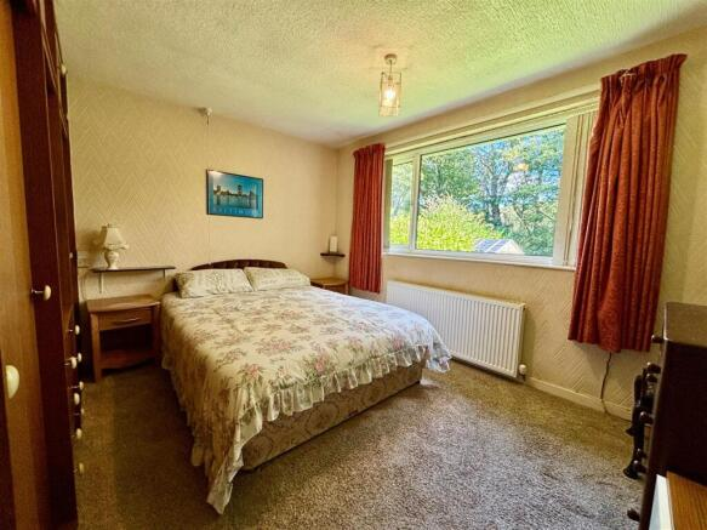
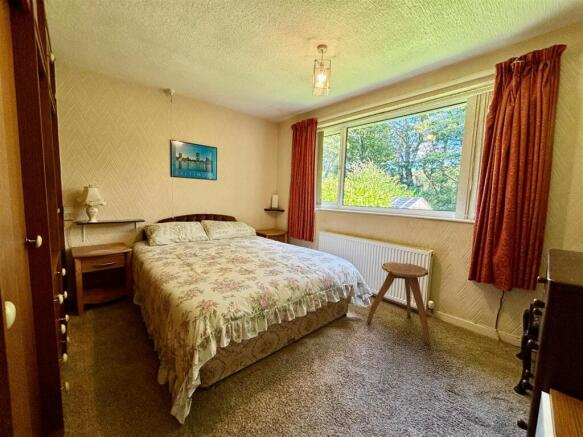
+ stool [366,261,431,345]
